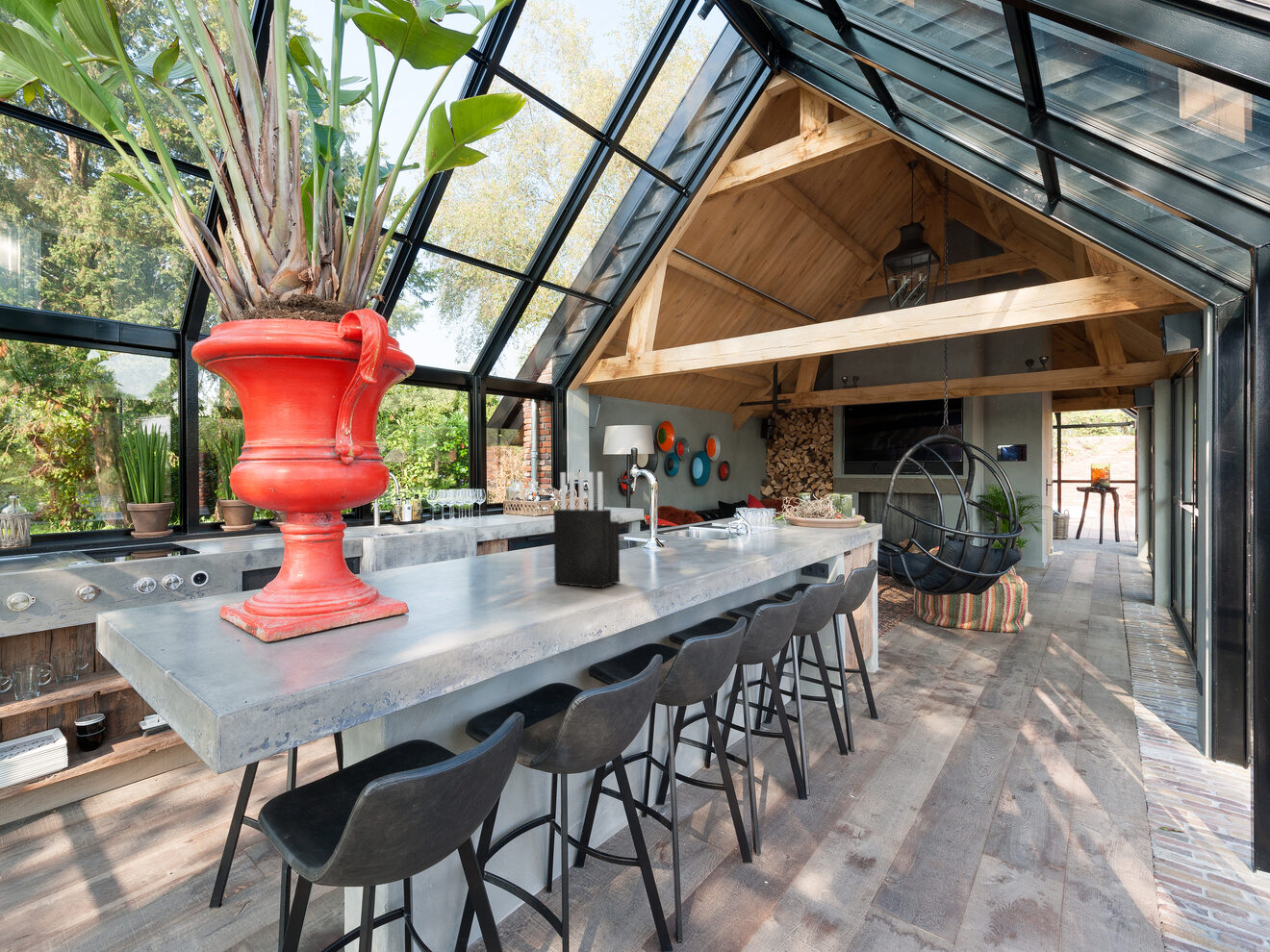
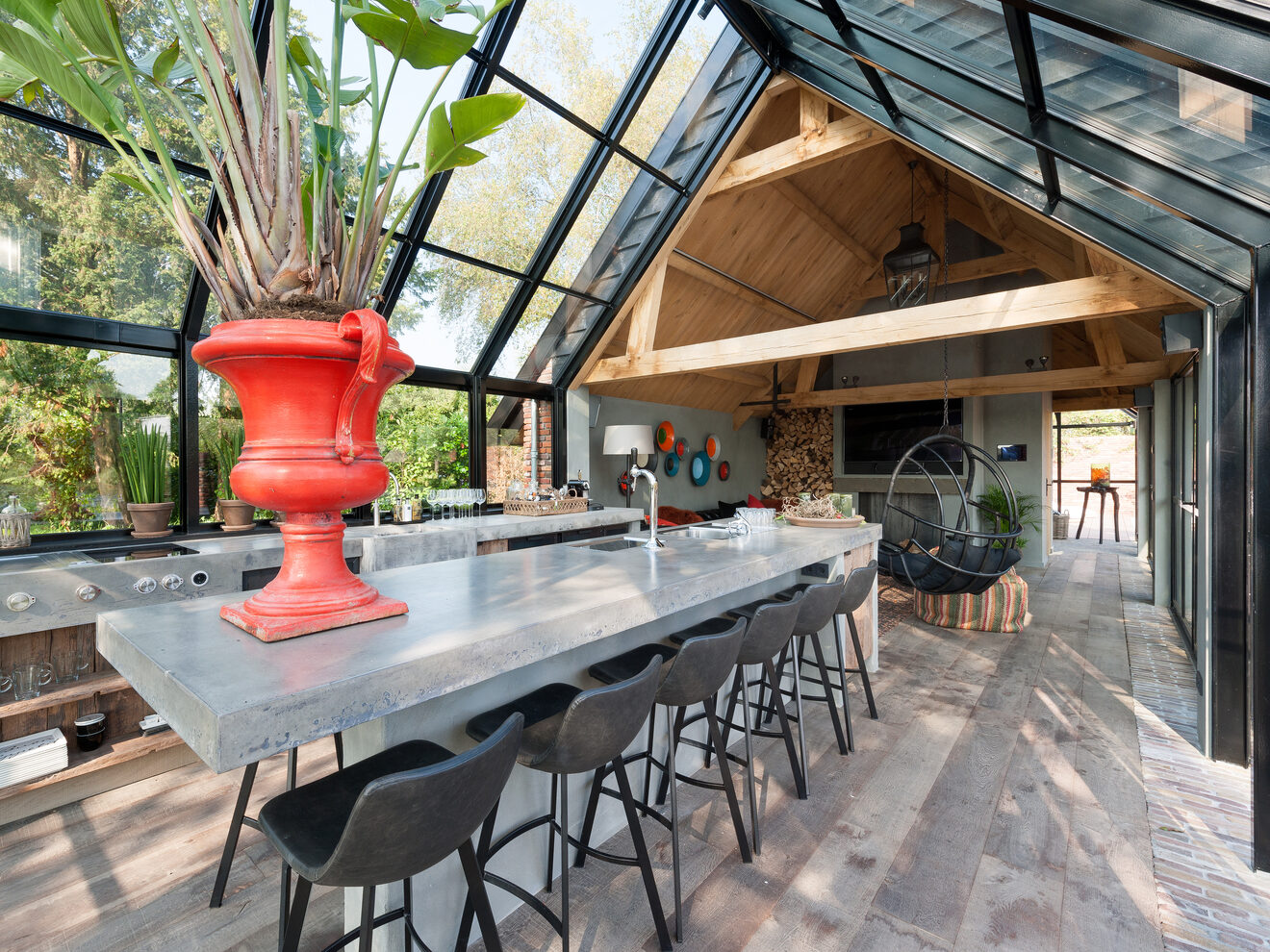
- knife block [552,471,621,589]
